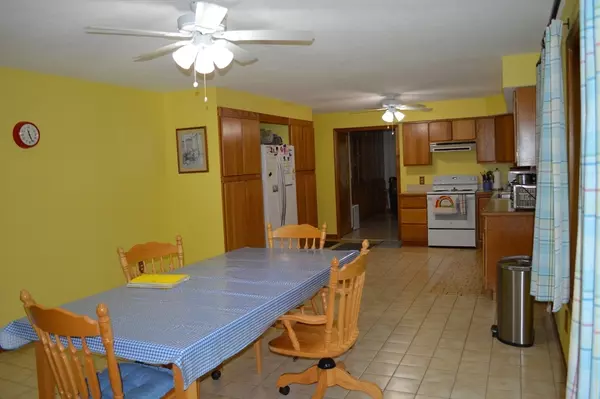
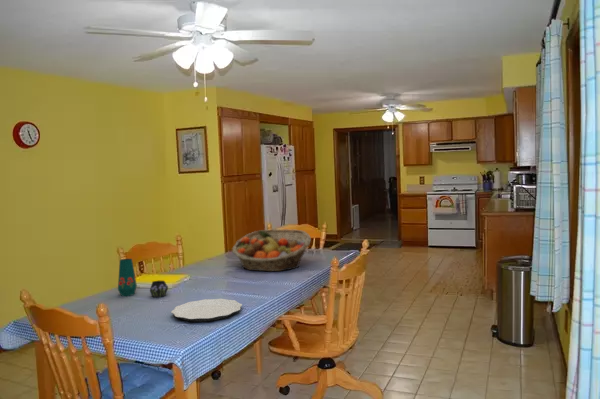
+ vase [117,258,169,299]
+ plate [170,298,243,323]
+ fruit basket [232,228,312,272]
